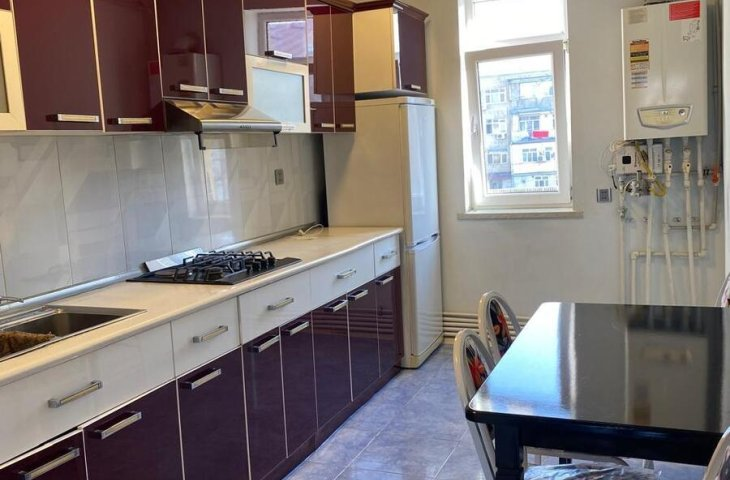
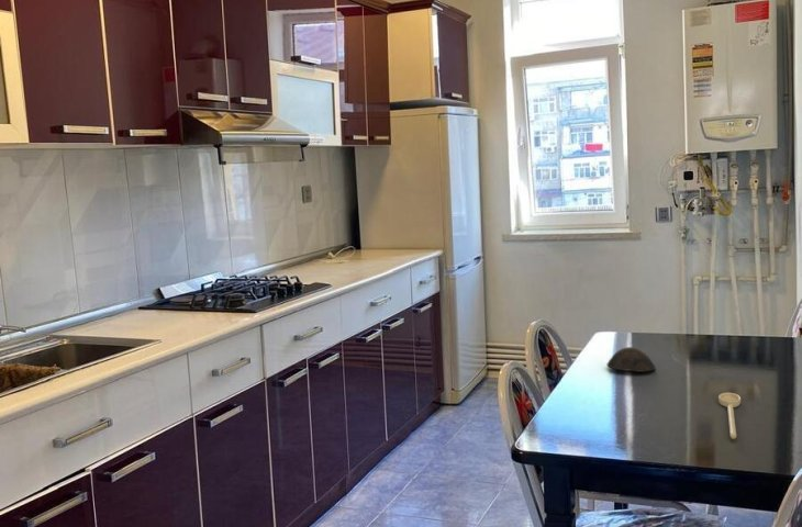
+ bowl [605,346,657,372]
+ spoon [717,392,742,440]
